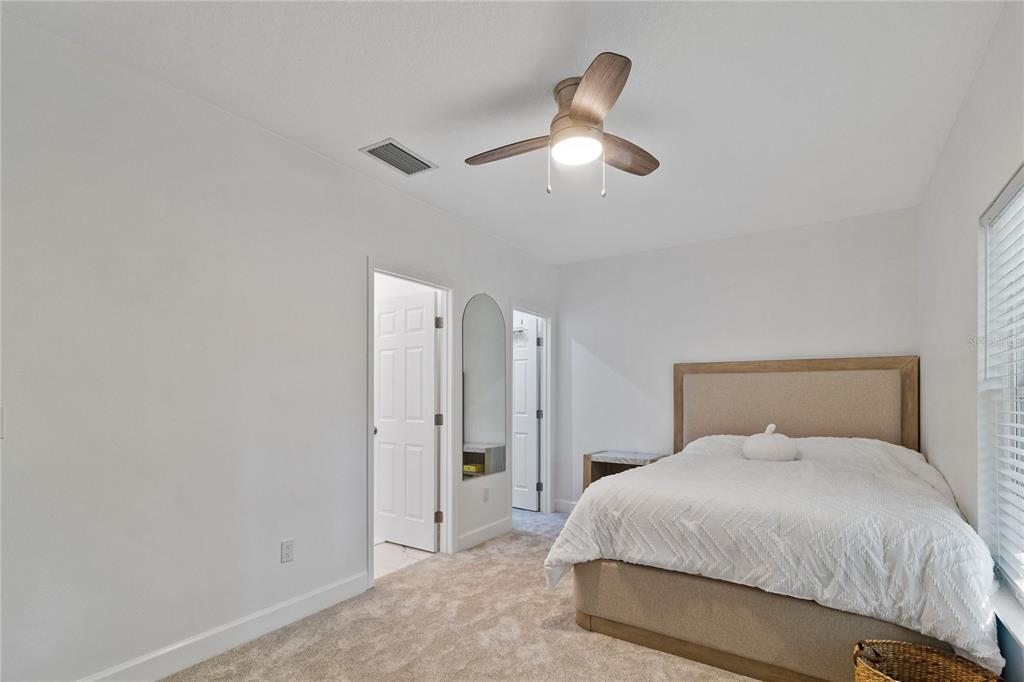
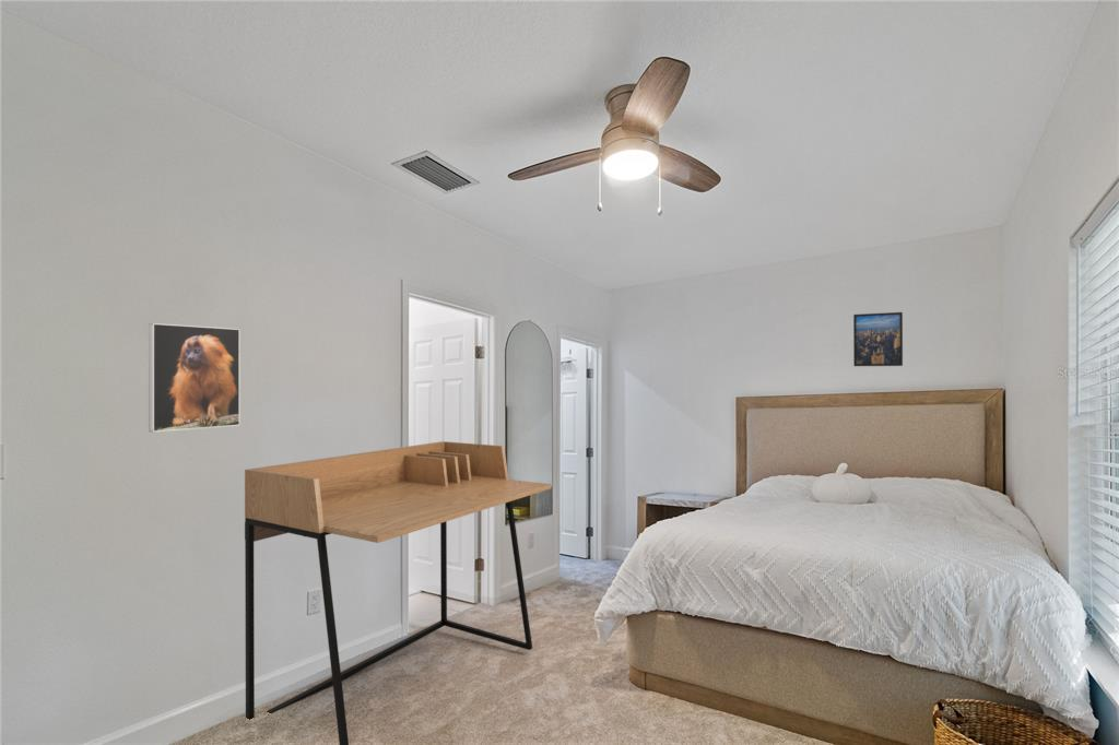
+ desk [244,440,552,745]
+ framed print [148,322,242,434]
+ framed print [852,311,904,367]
